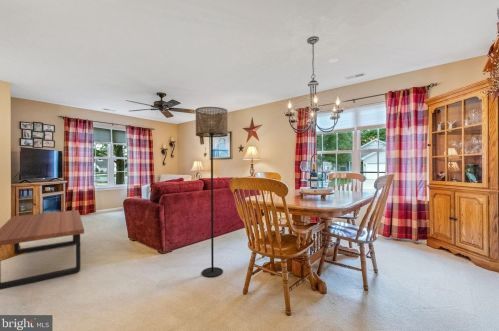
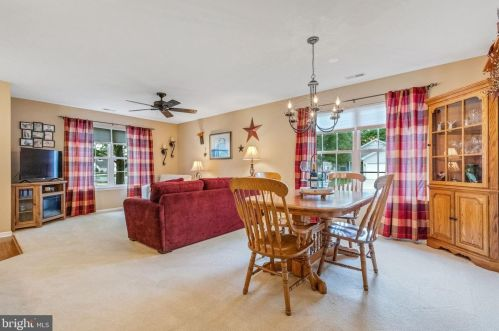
- coffee table [0,209,85,291]
- floor lamp [195,106,229,278]
